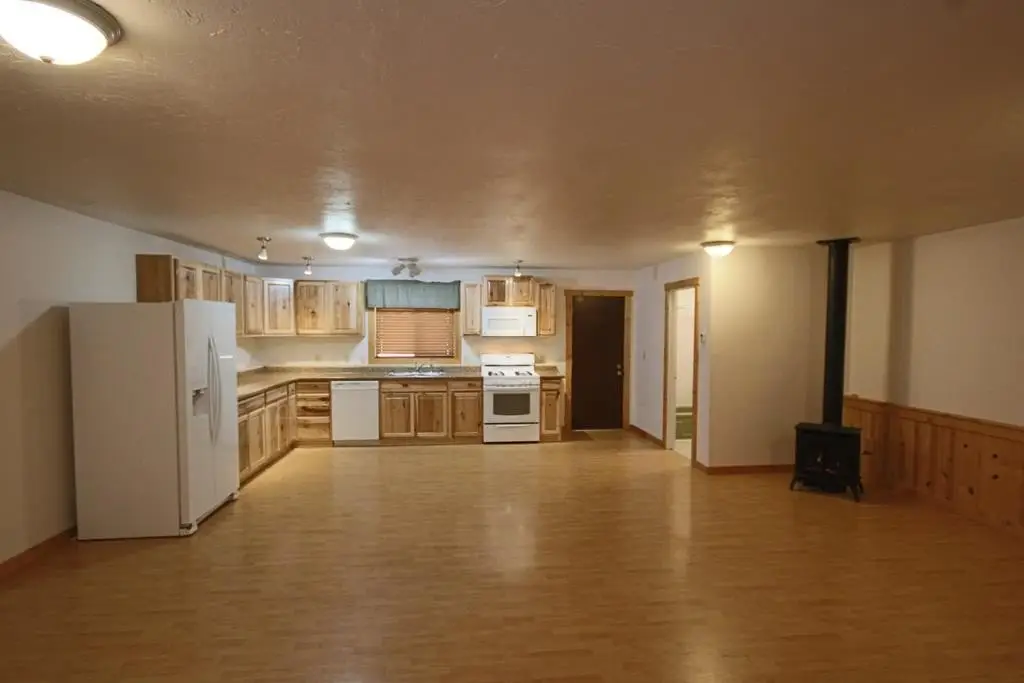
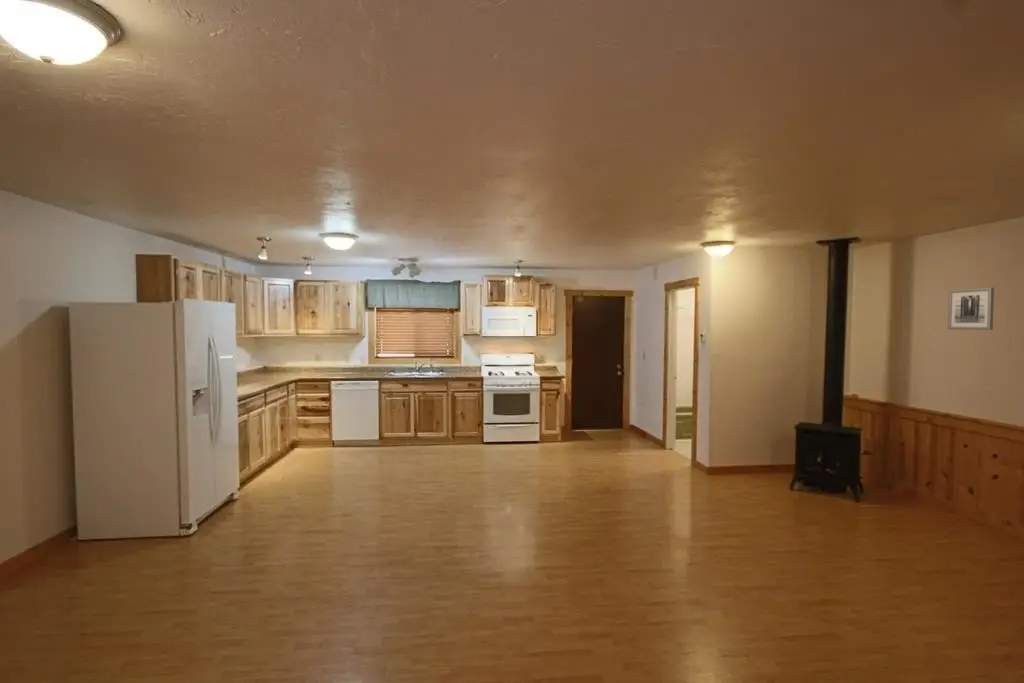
+ wall art [947,287,995,331]
